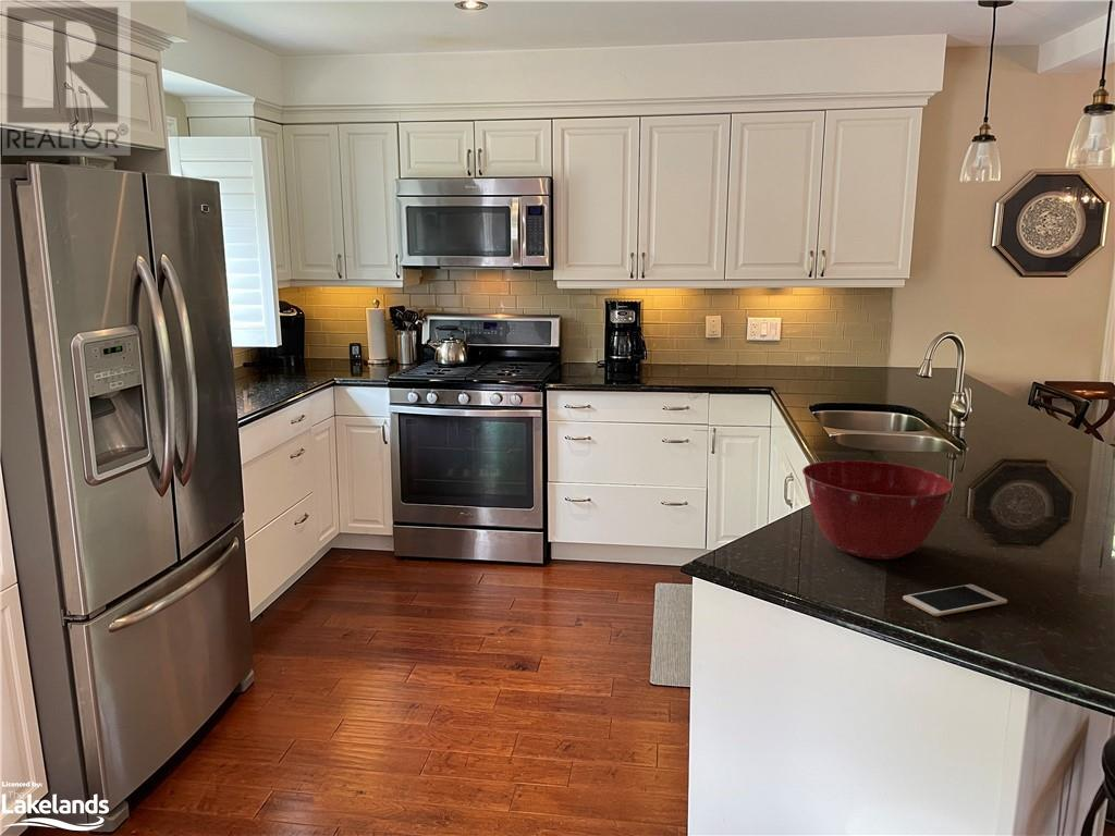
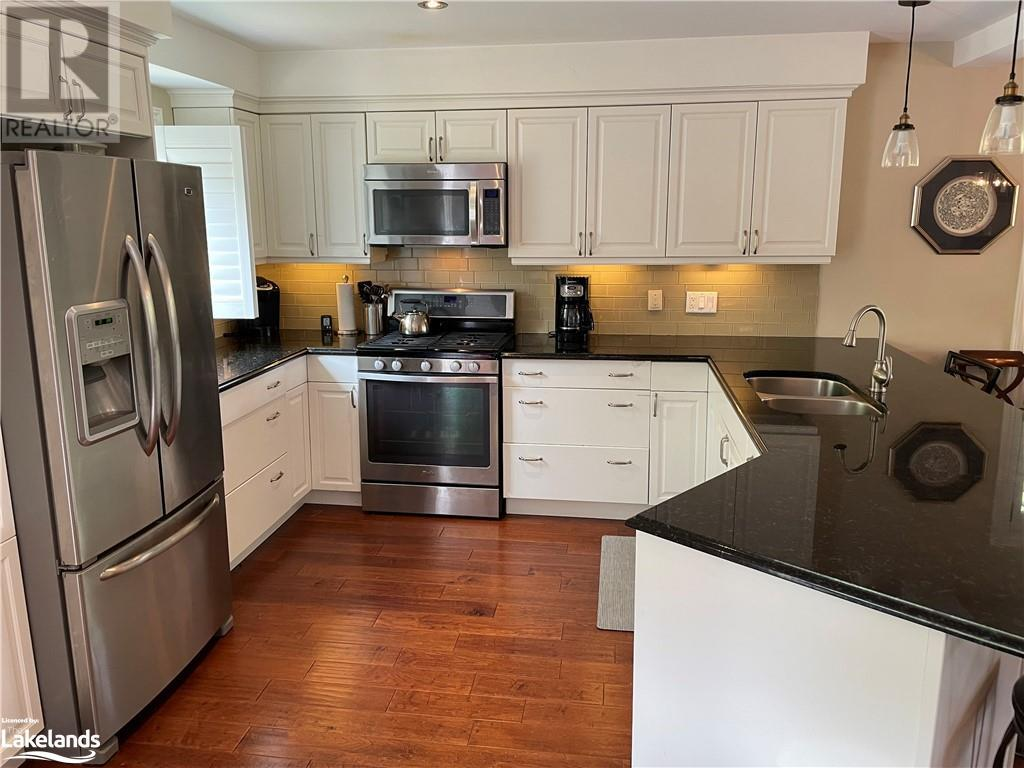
- cell phone [902,583,1008,617]
- mixing bowl [801,459,955,561]
